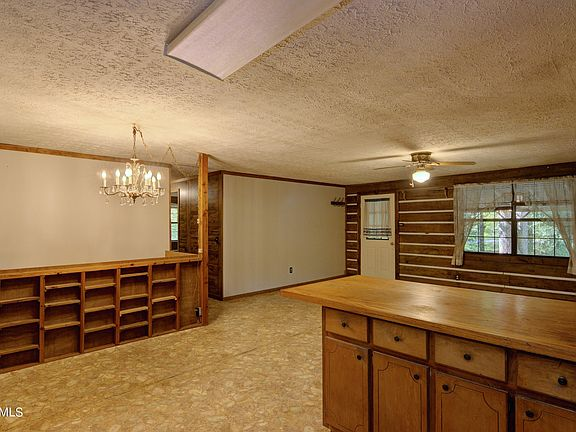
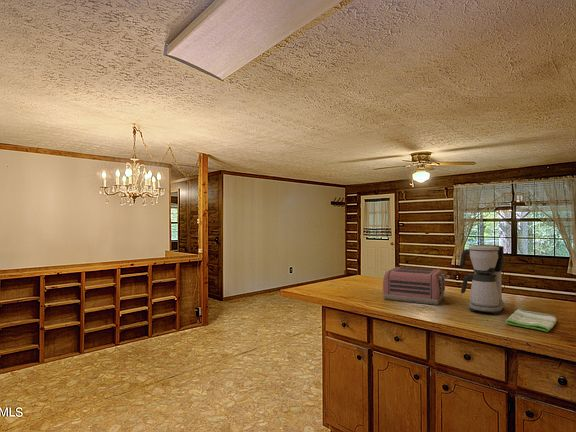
+ dish towel [504,308,558,333]
+ coffee maker [459,244,505,315]
+ toaster [382,266,451,306]
